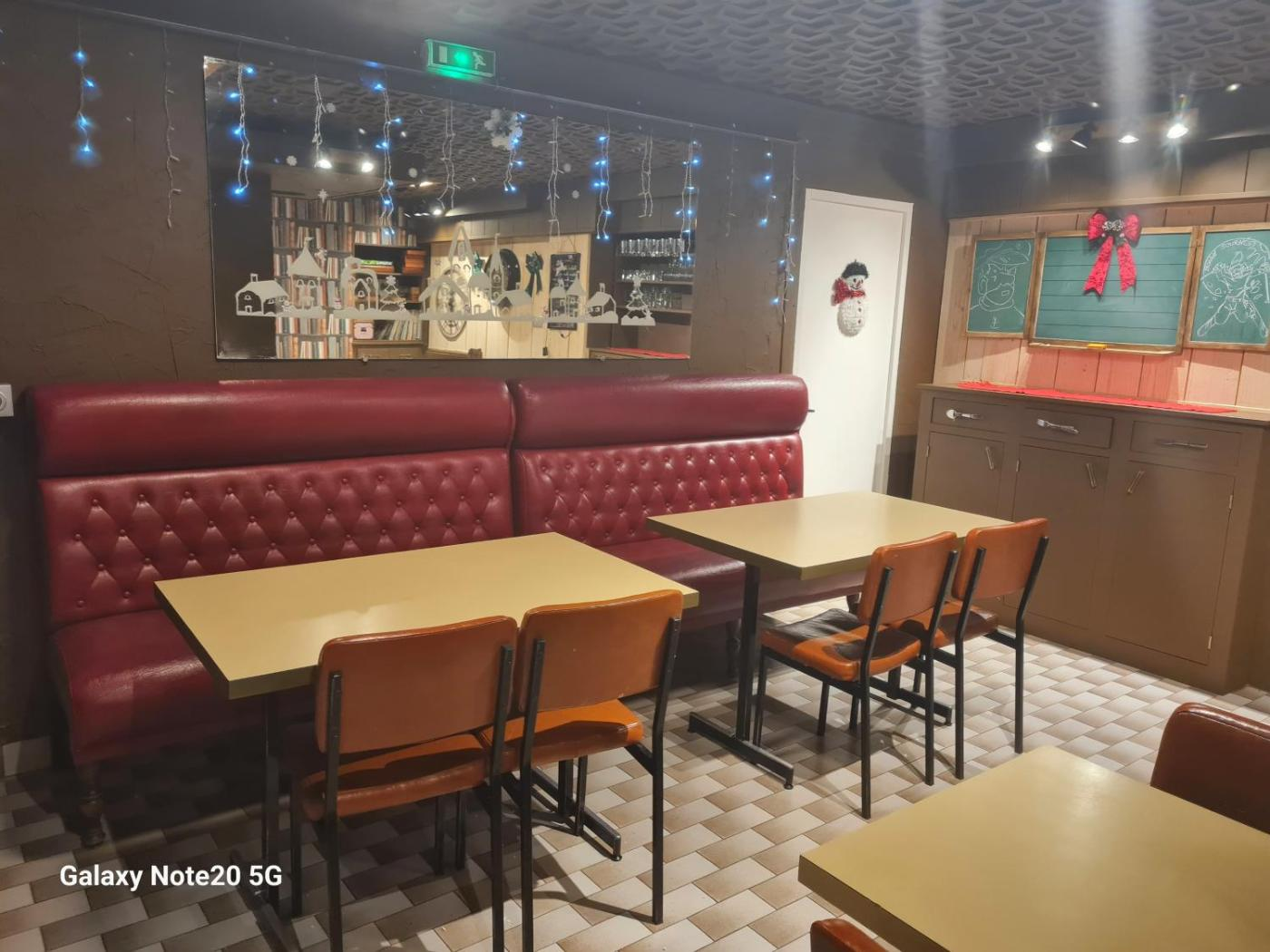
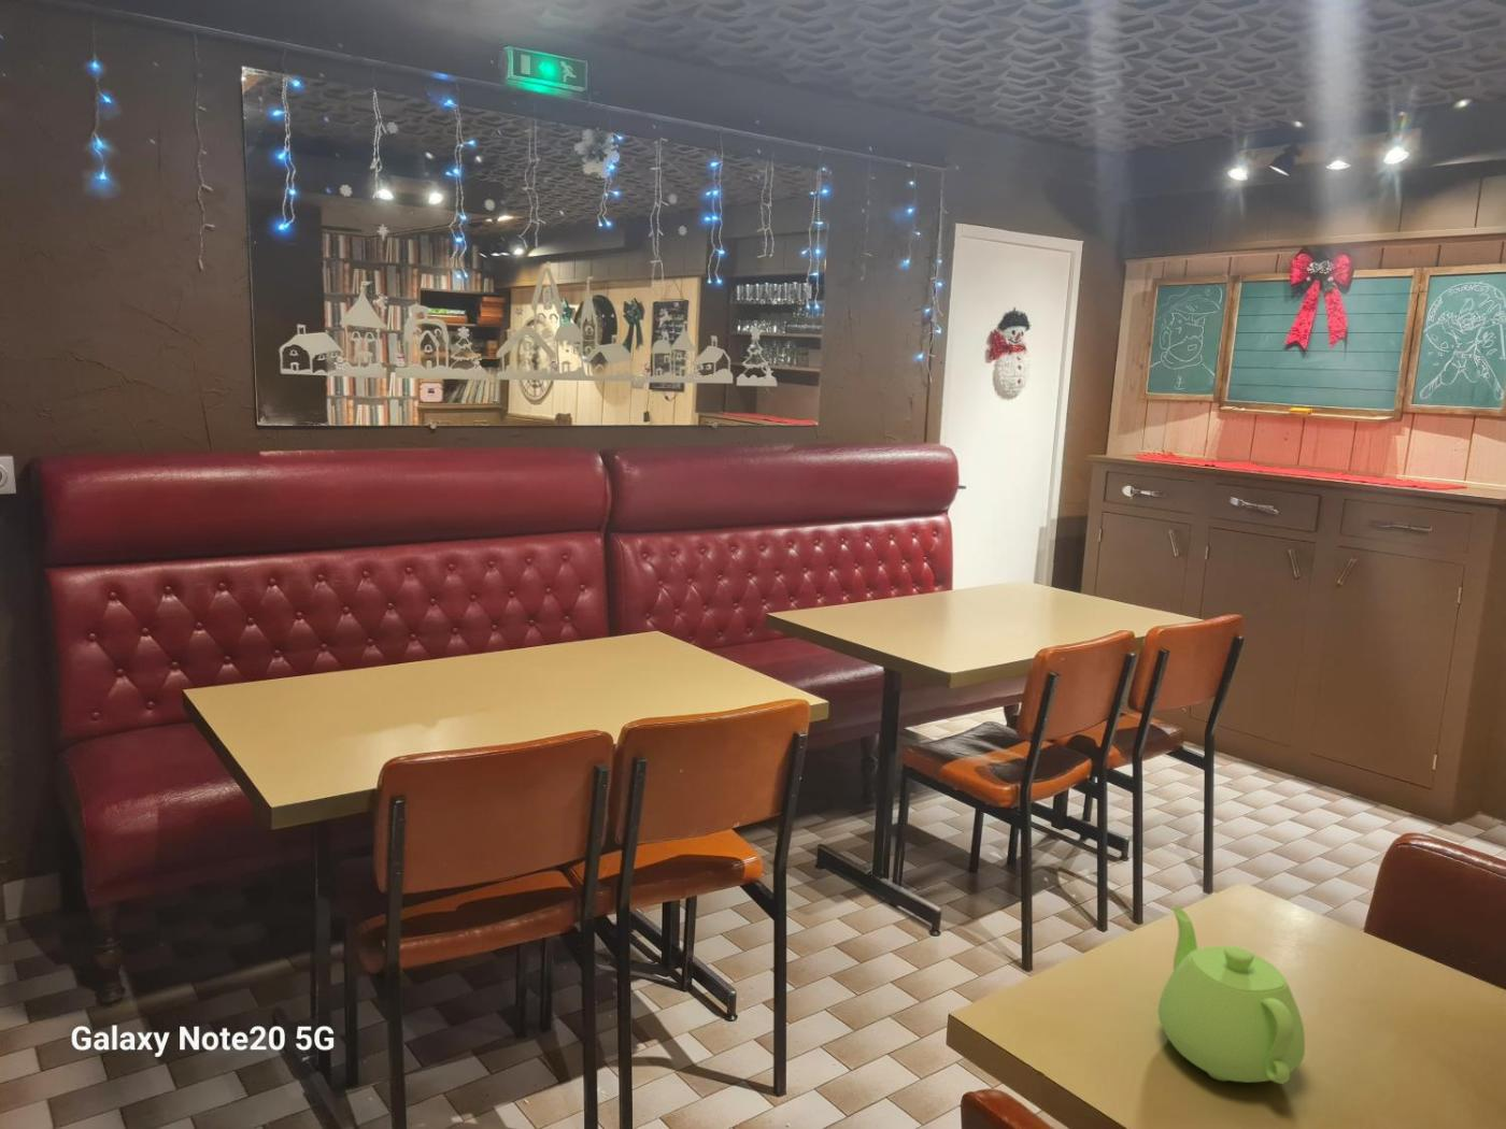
+ teapot [1156,905,1306,1085]
